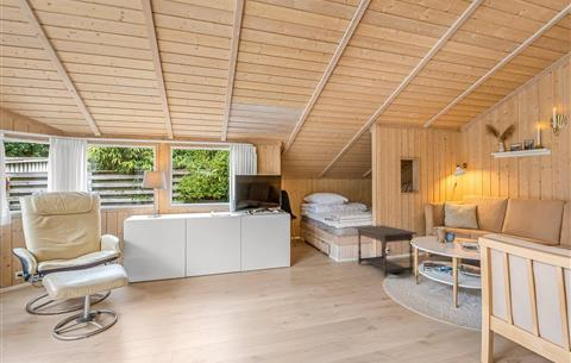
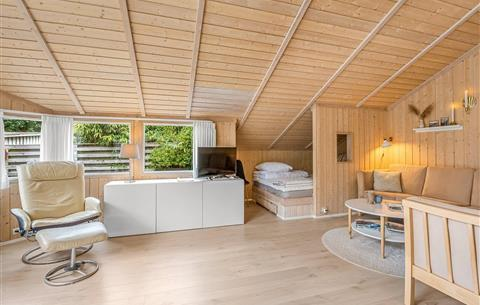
- side table [353,224,419,278]
